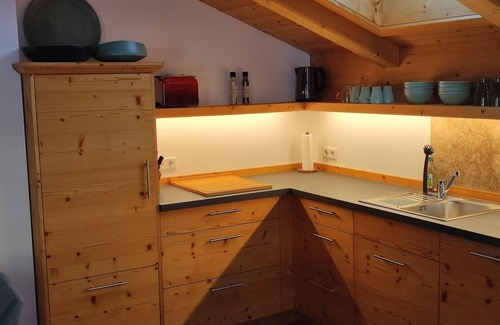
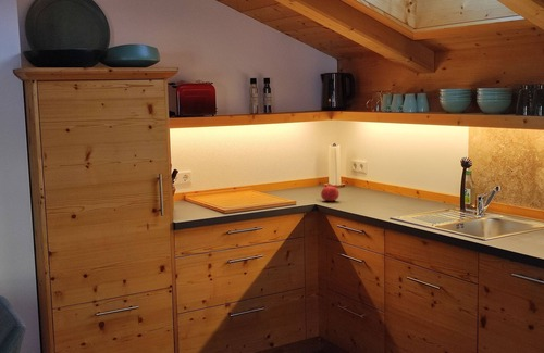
+ fruit [320,182,341,202]
